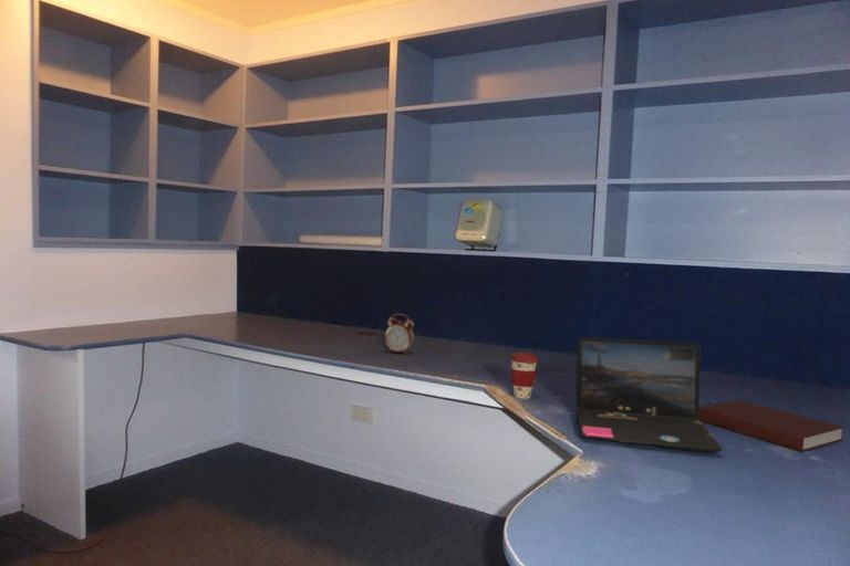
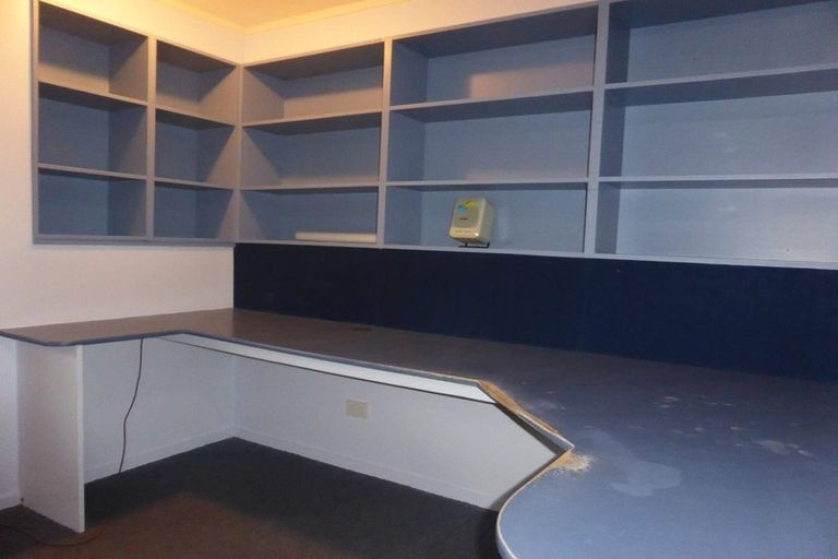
- laptop [576,336,724,453]
- notebook [698,399,846,453]
- coffee cup [509,352,539,400]
- alarm clock [384,313,415,355]
